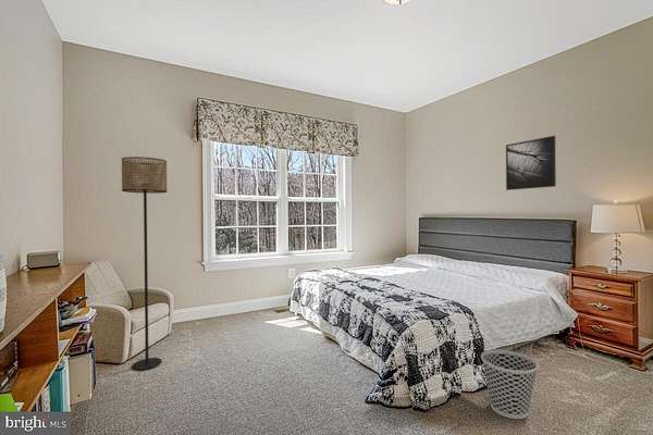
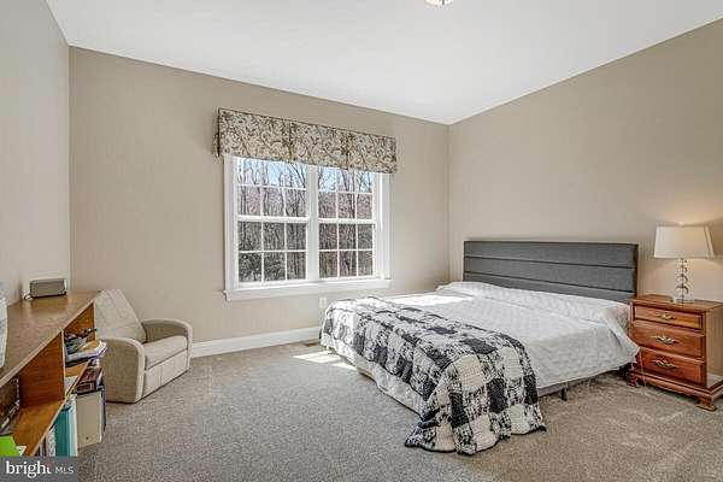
- floor lamp [121,156,168,371]
- wastebasket [480,349,540,420]
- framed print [505,135,557,191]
